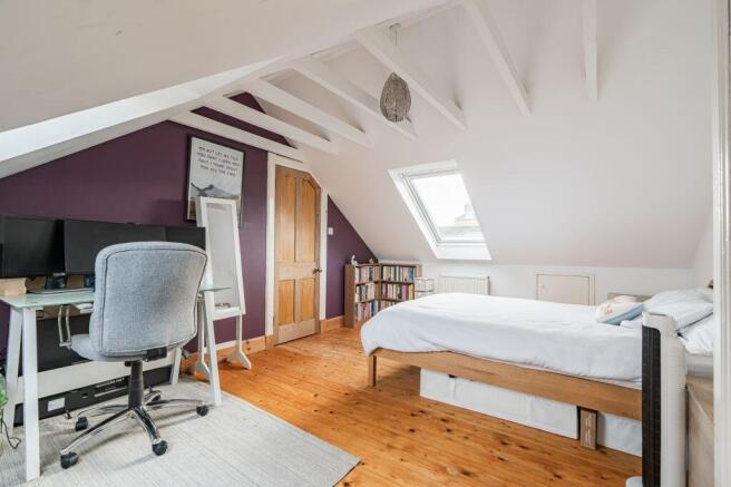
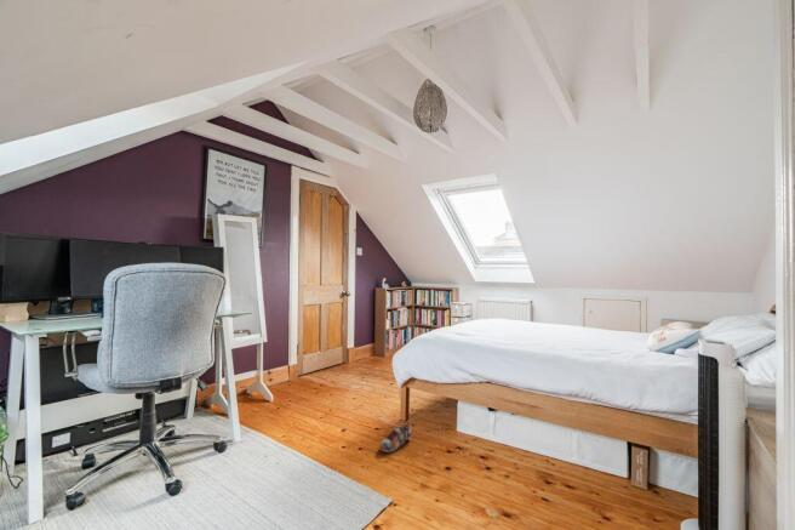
+ shoe [378,423,413,454]
